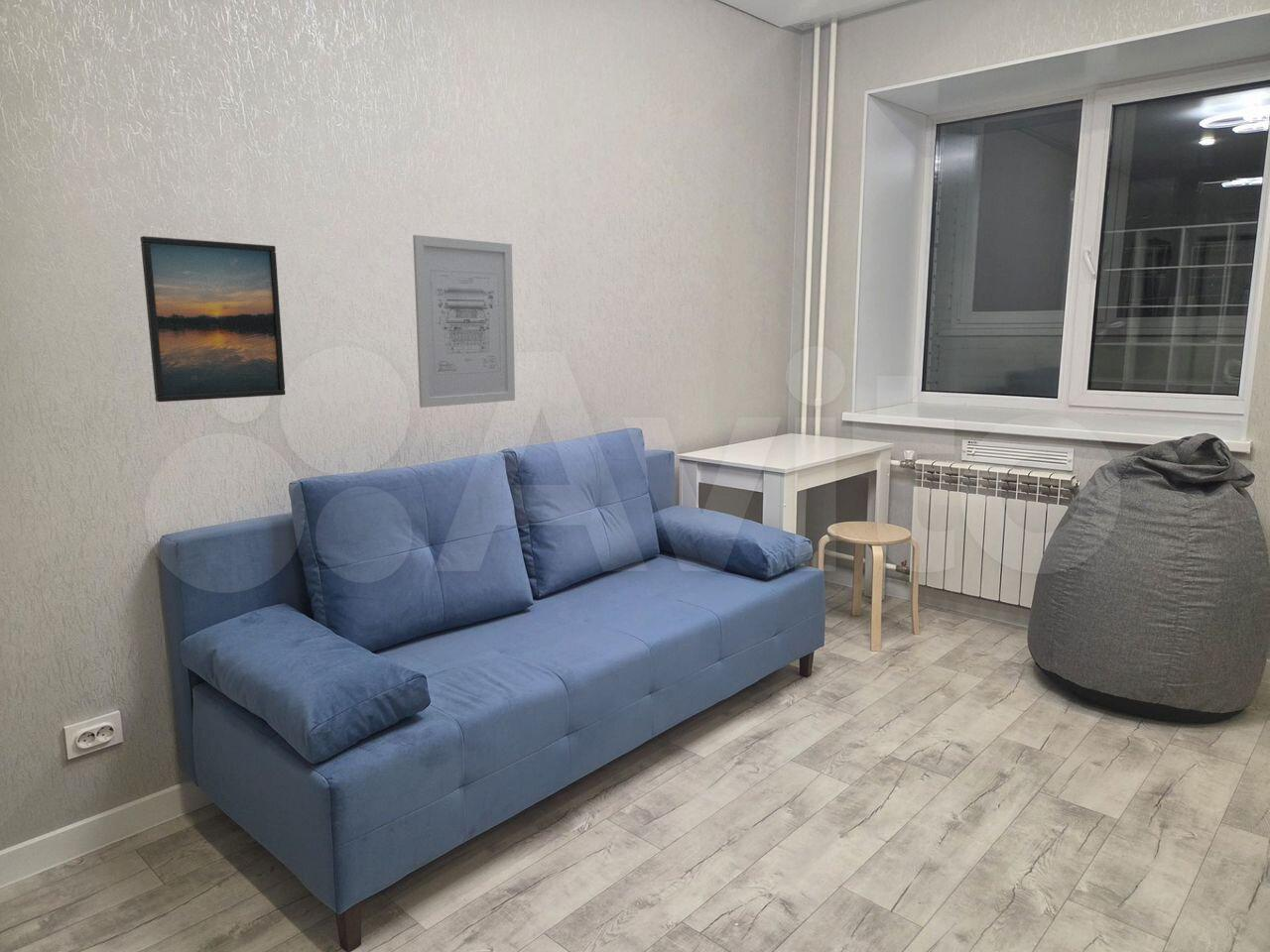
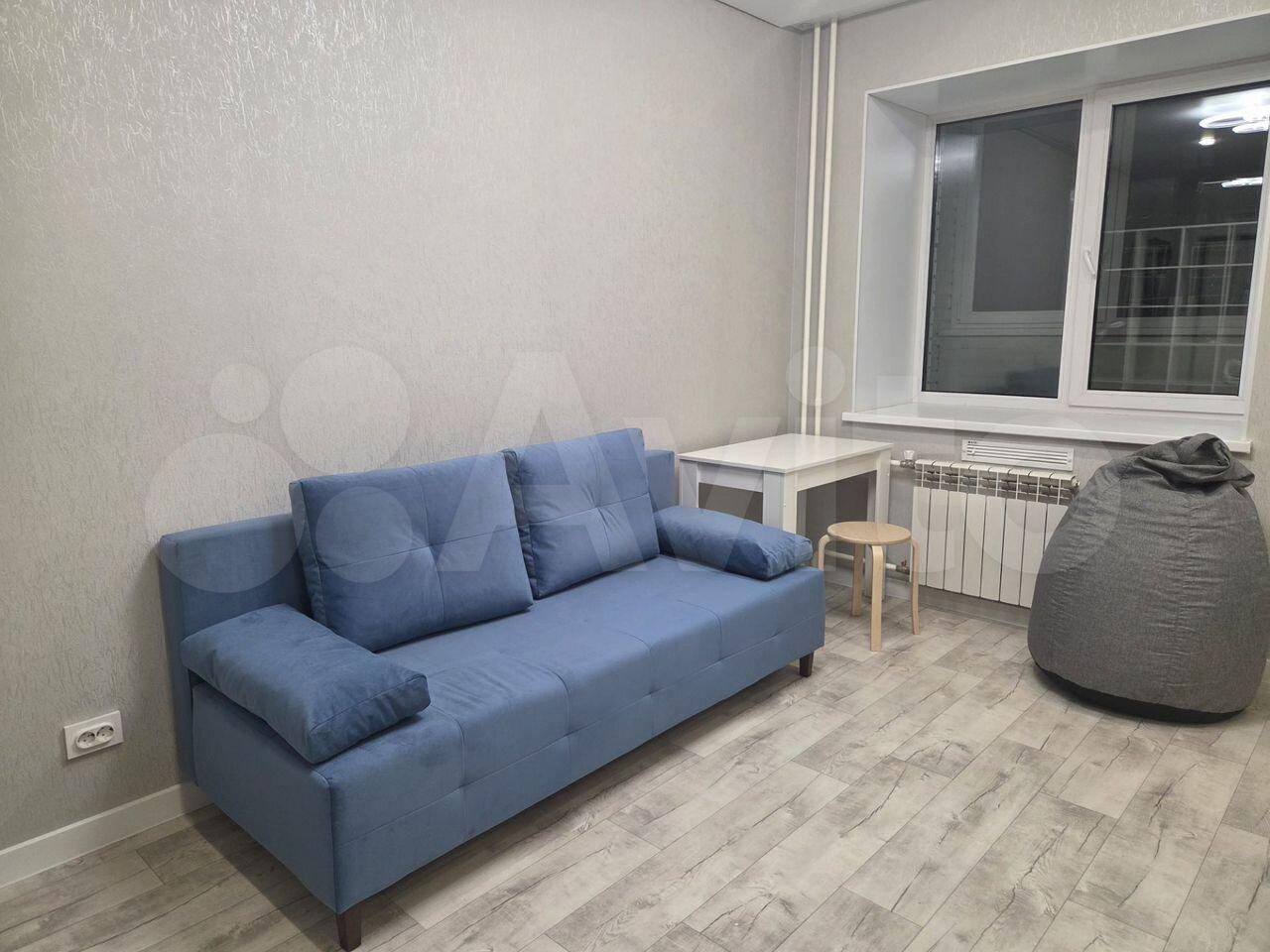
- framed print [140,235,286,403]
- wall art [412,234,516,409]
